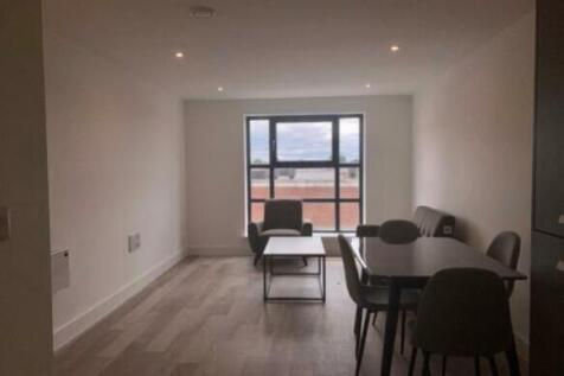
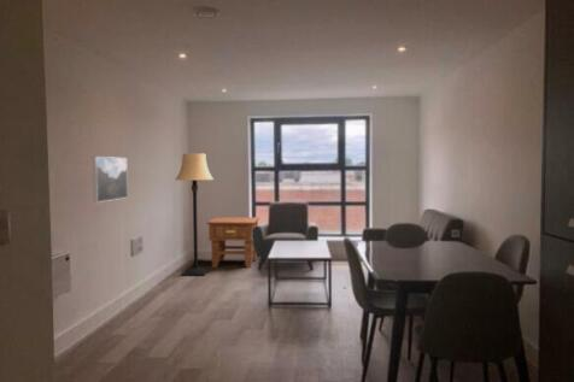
+ side table [205,216,260,269]
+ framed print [92,155,129,204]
+ lamp [174,152,215,277]
